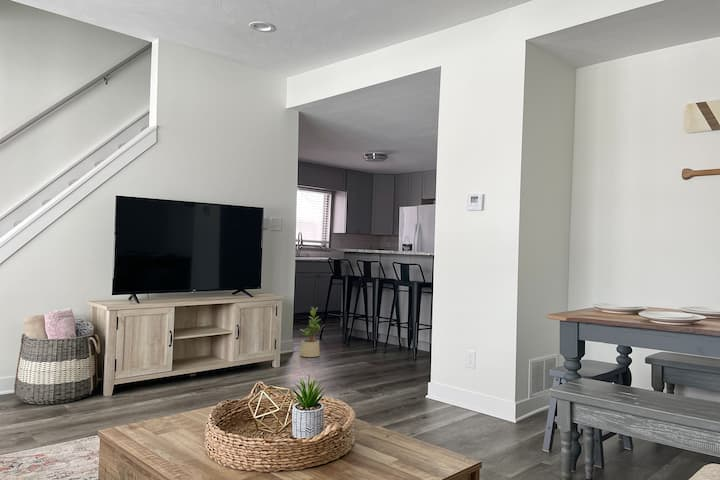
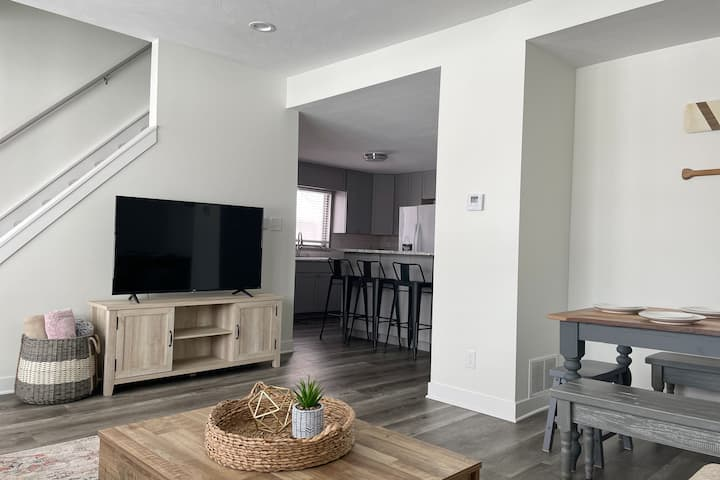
- potted plant [299,306,325,358]
